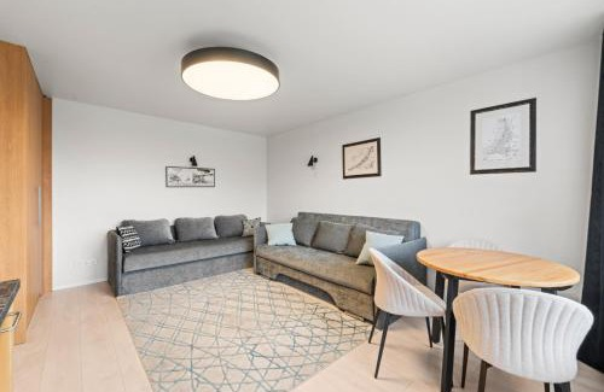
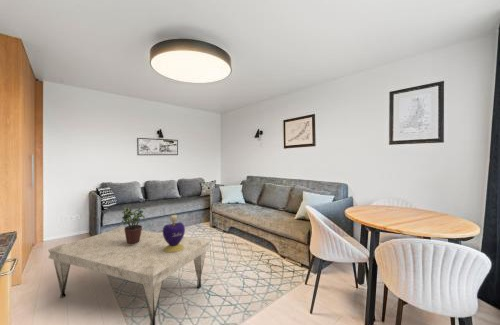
+ decorative container [162,214,186,253]
+ potted plant [121,204,146,244]
+ coffee table [47,226,211,325]
